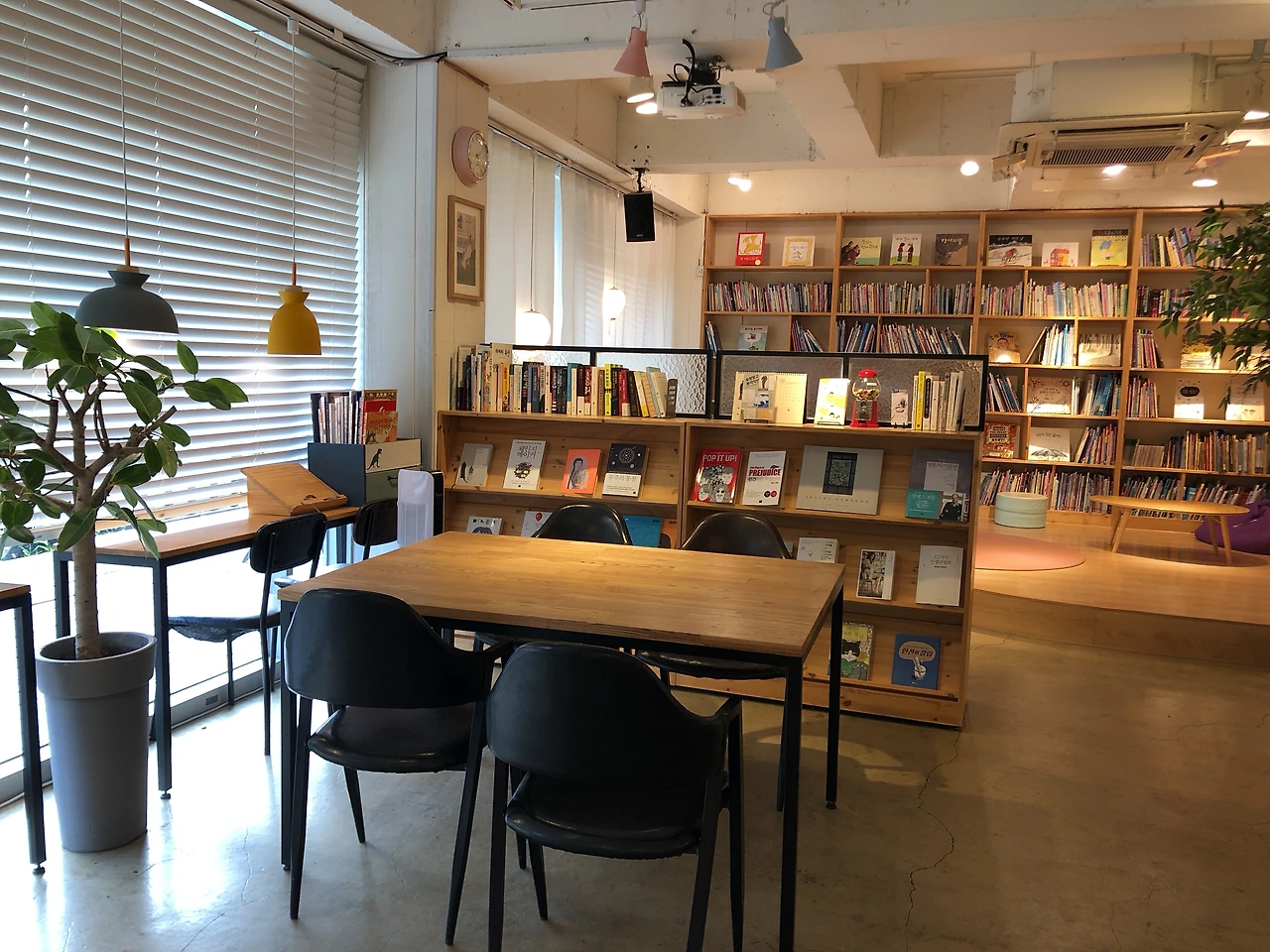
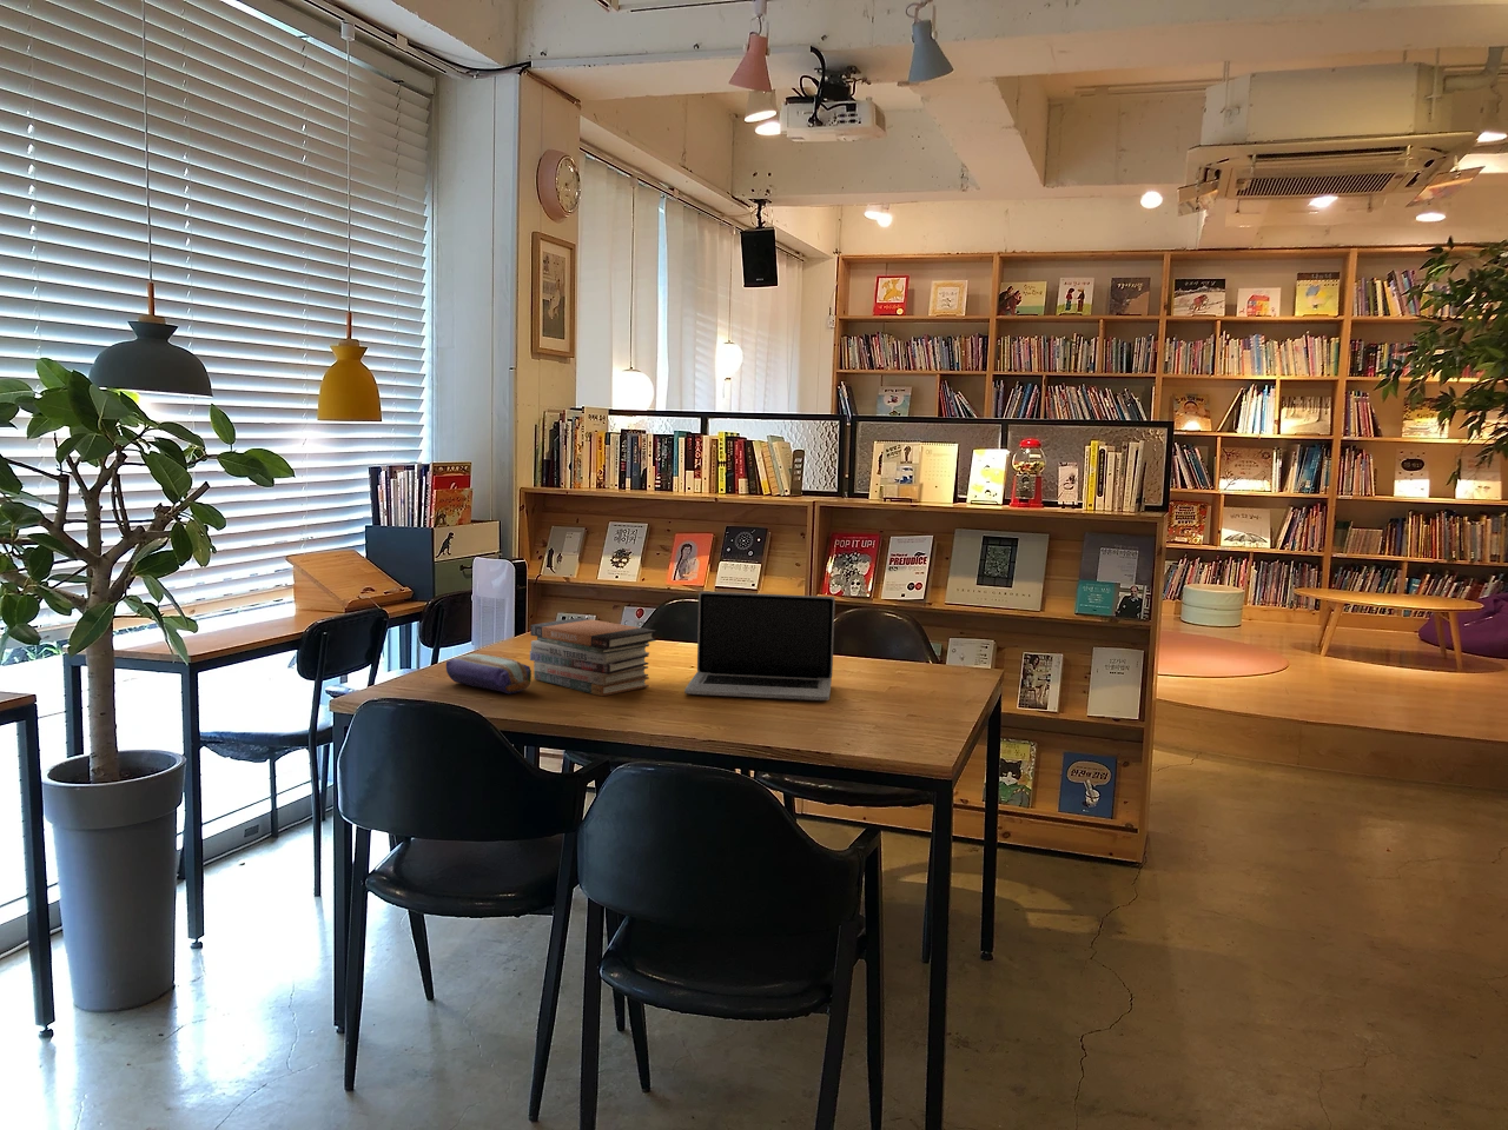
+ pencil case [445,652,532,694]
+ book stack [528,617,658,697]
+ laptop [683,591,836,702]
